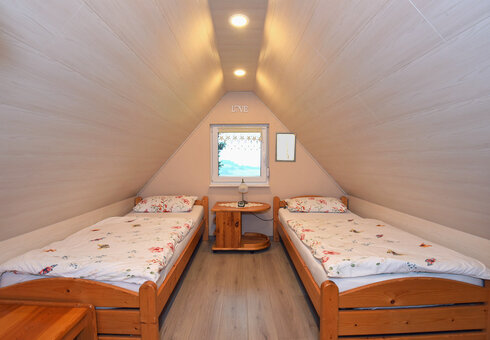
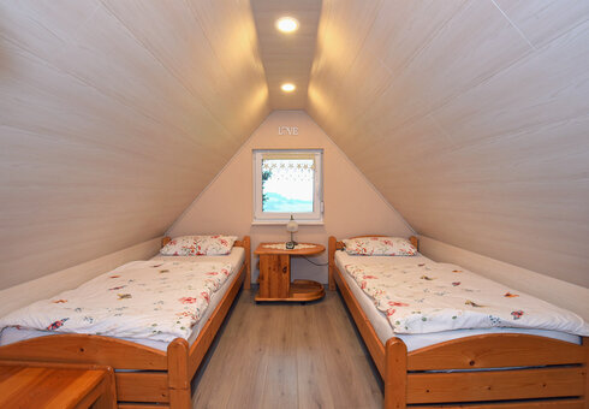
- wall art [274,131,297,163]
